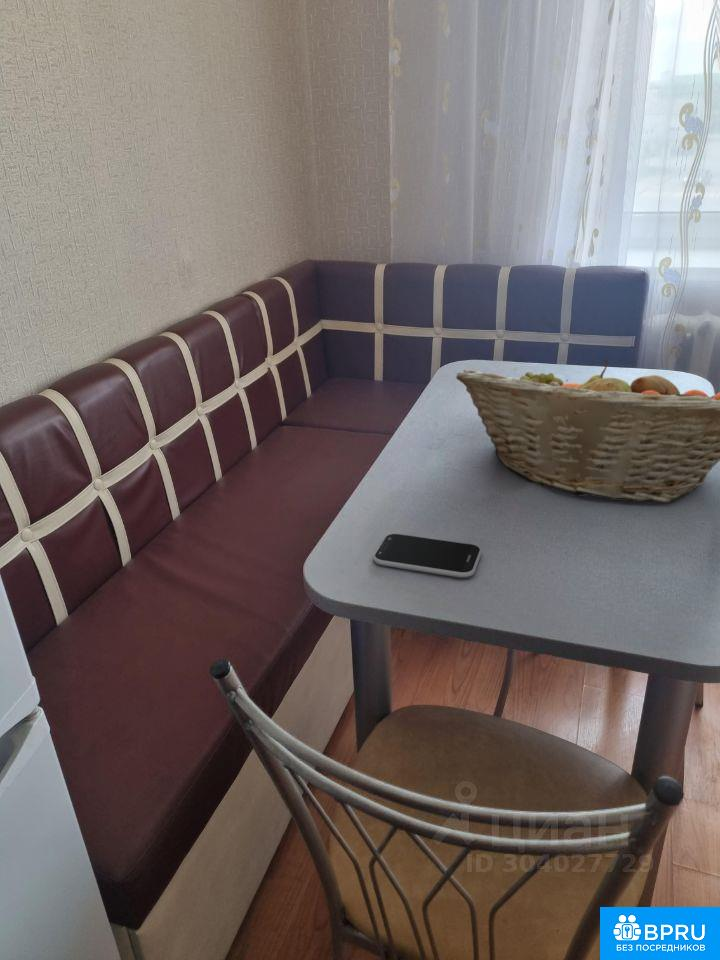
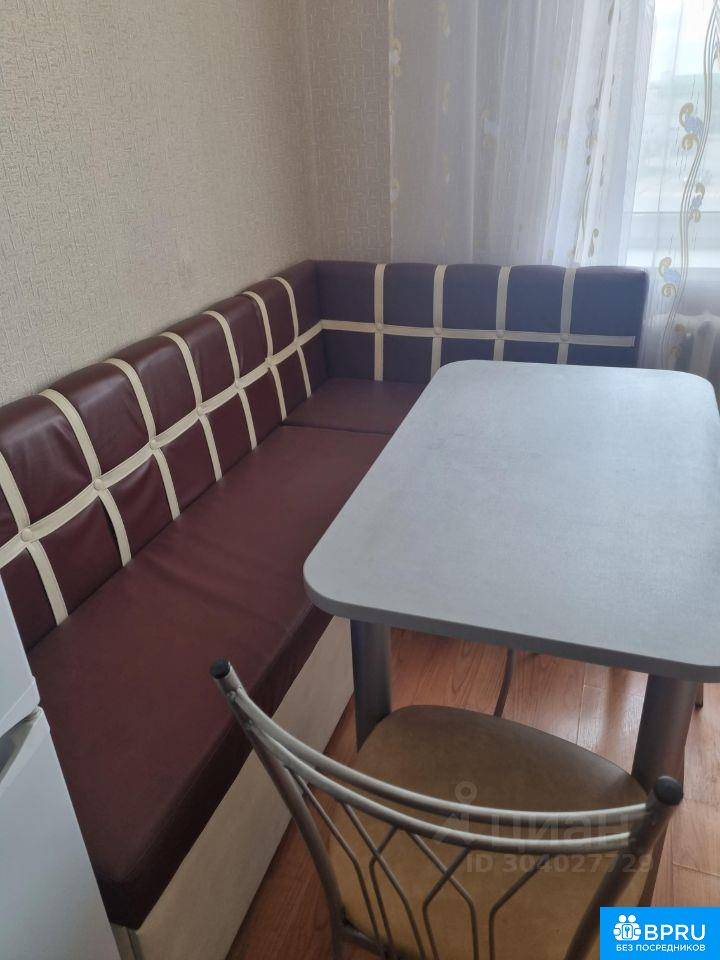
- smartphone [372,533,483,579]
- fruit basket [455,359,720,503]
